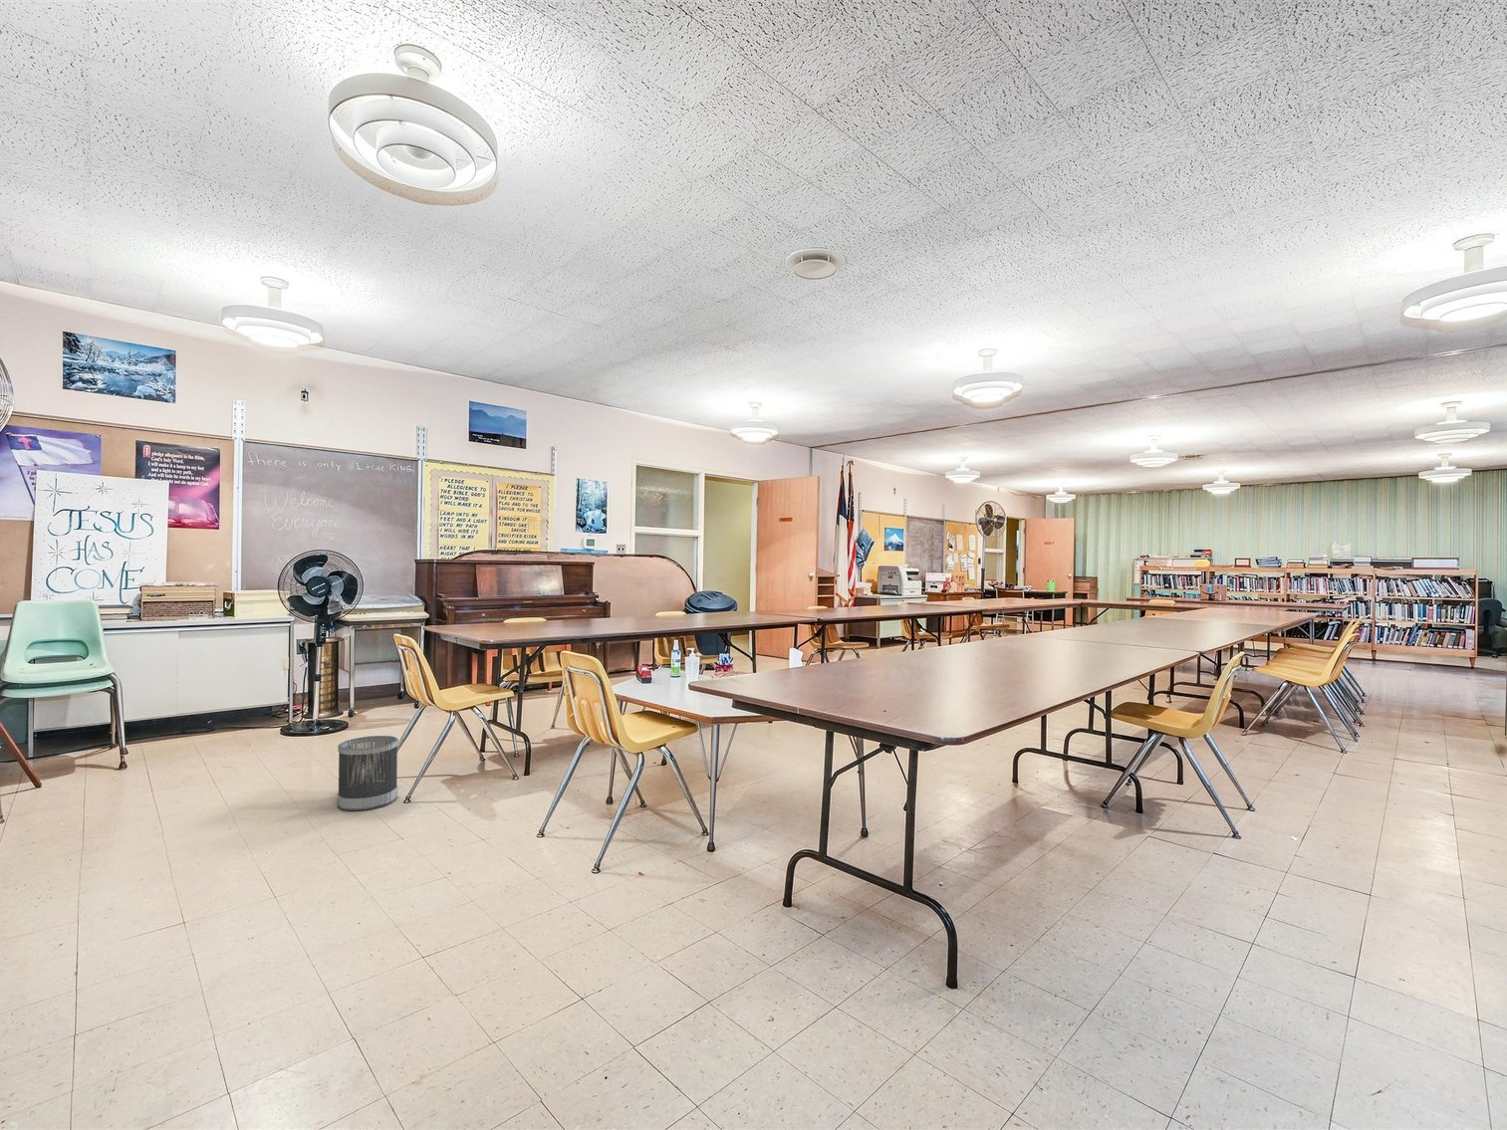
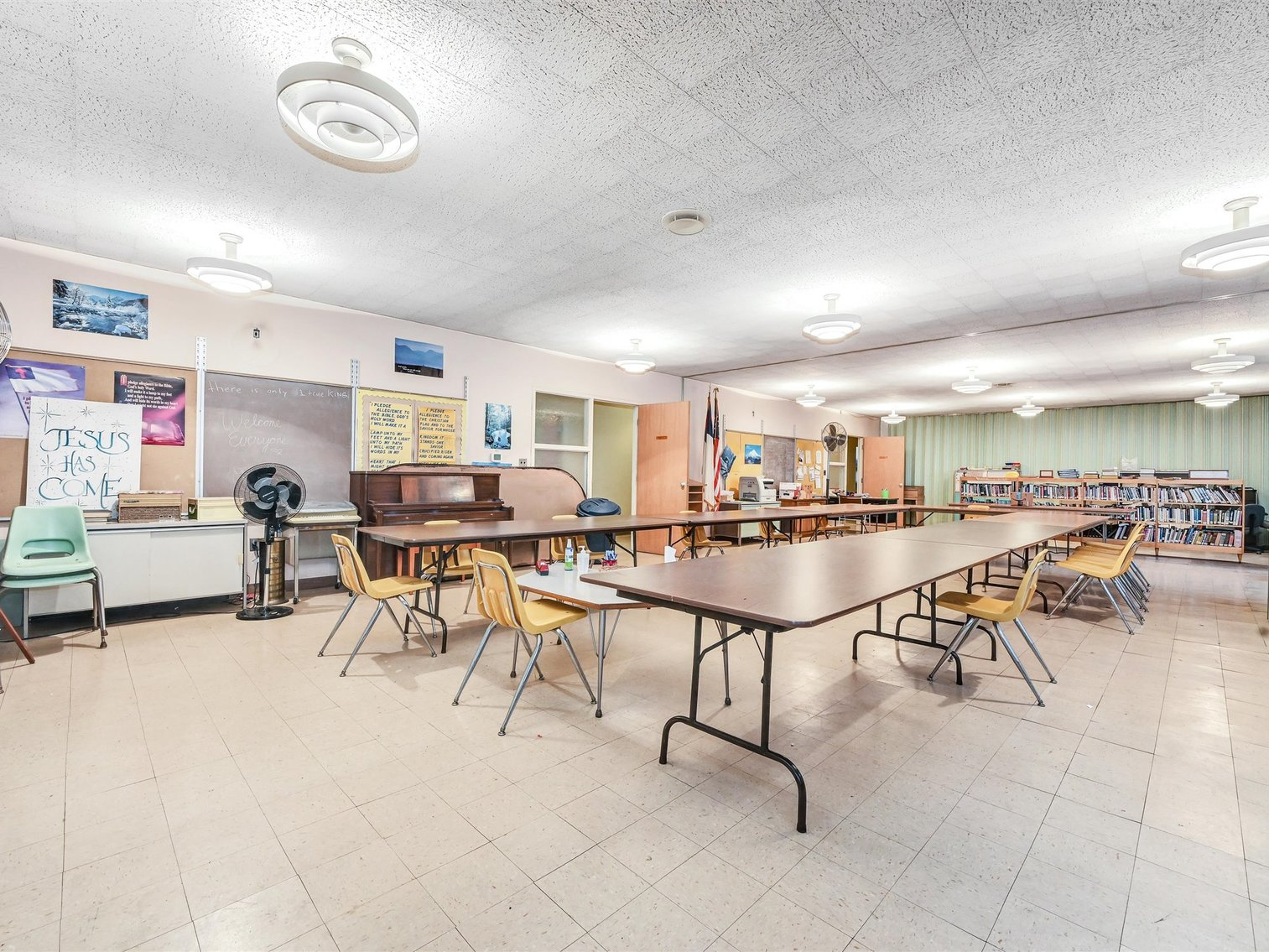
- wastebasket [336,735,399,812]
